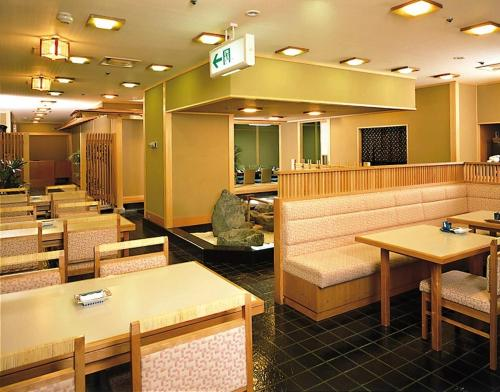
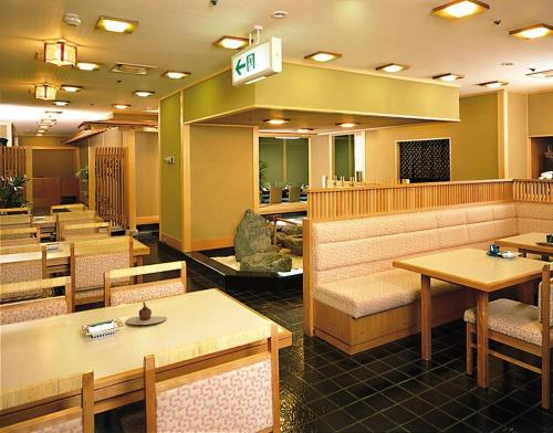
+ teapot [125,302,168,326]
